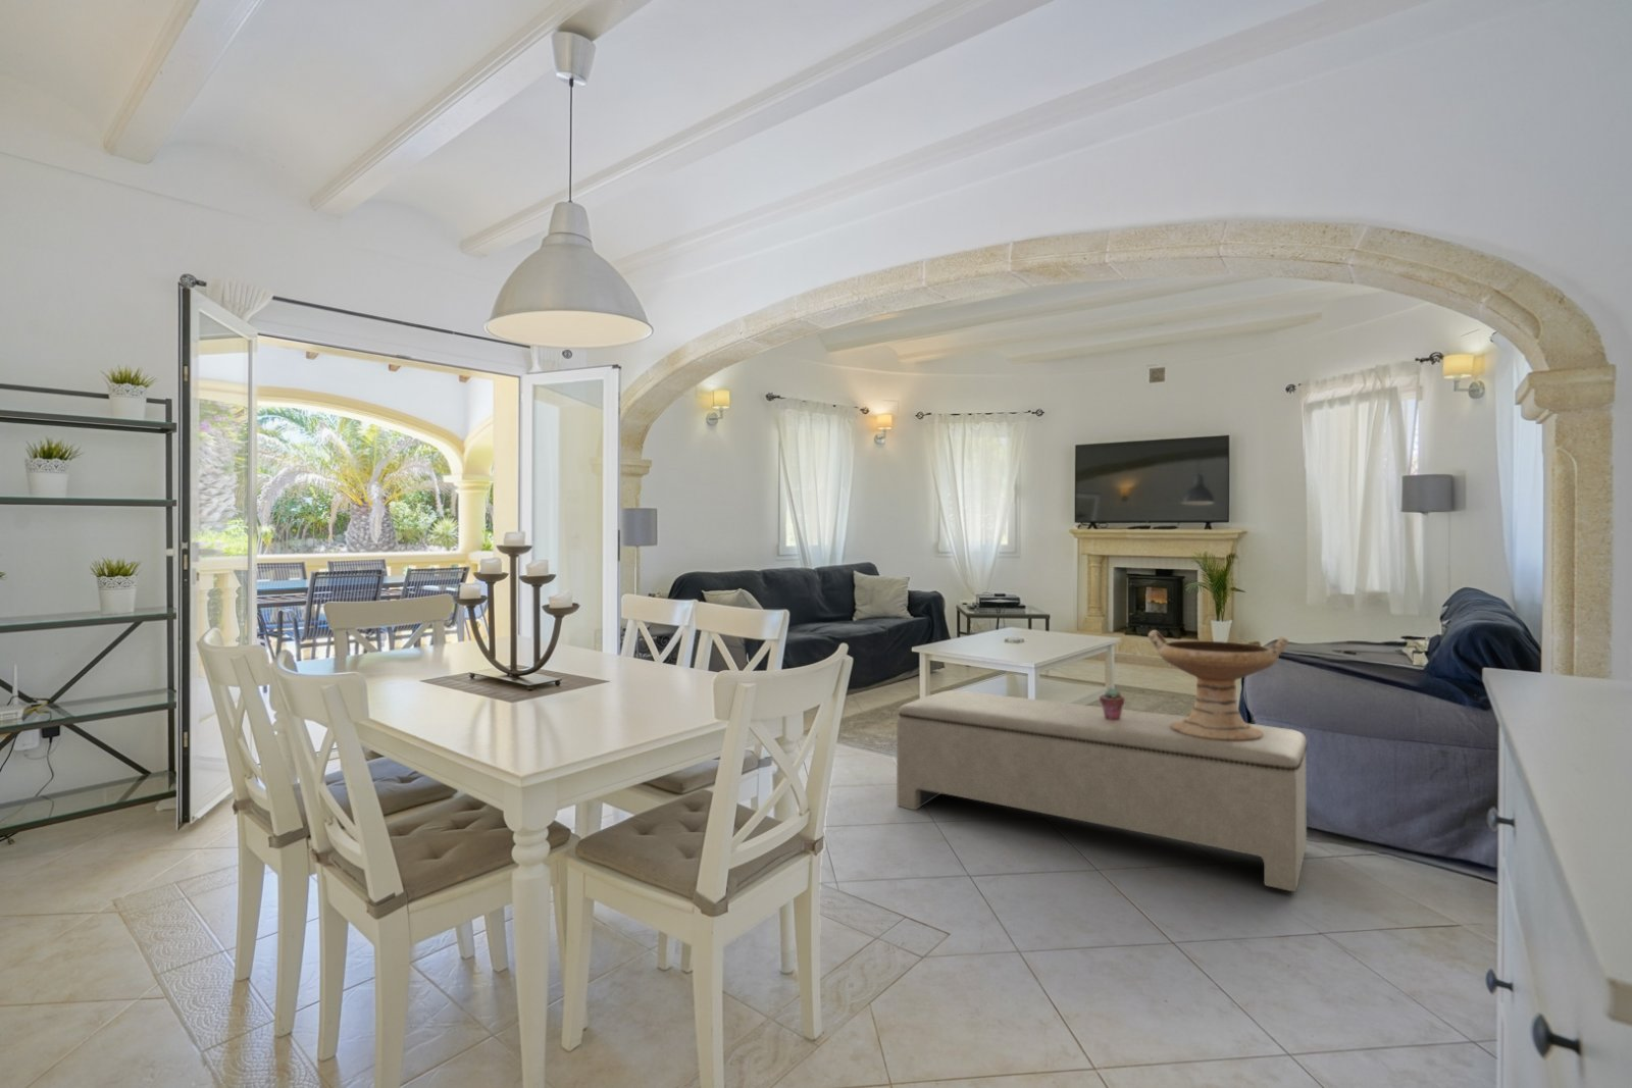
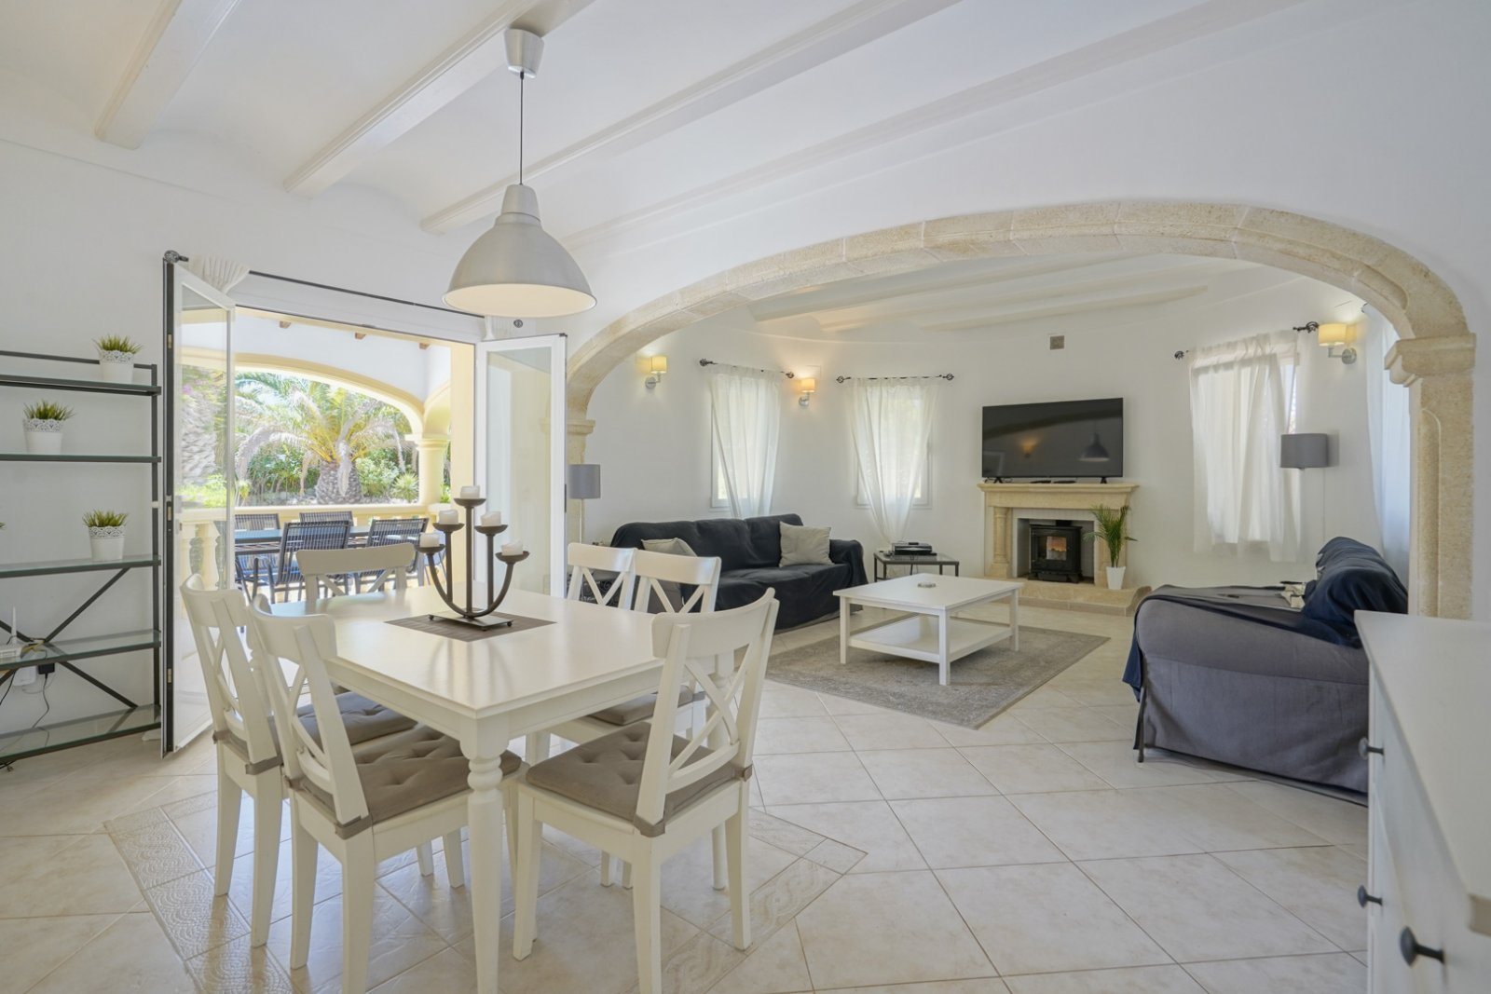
- bench [896,690,1309,892]
- potted succulent [1099,686,1126,720]
- decorative bowl [1148,629,1290,741]
